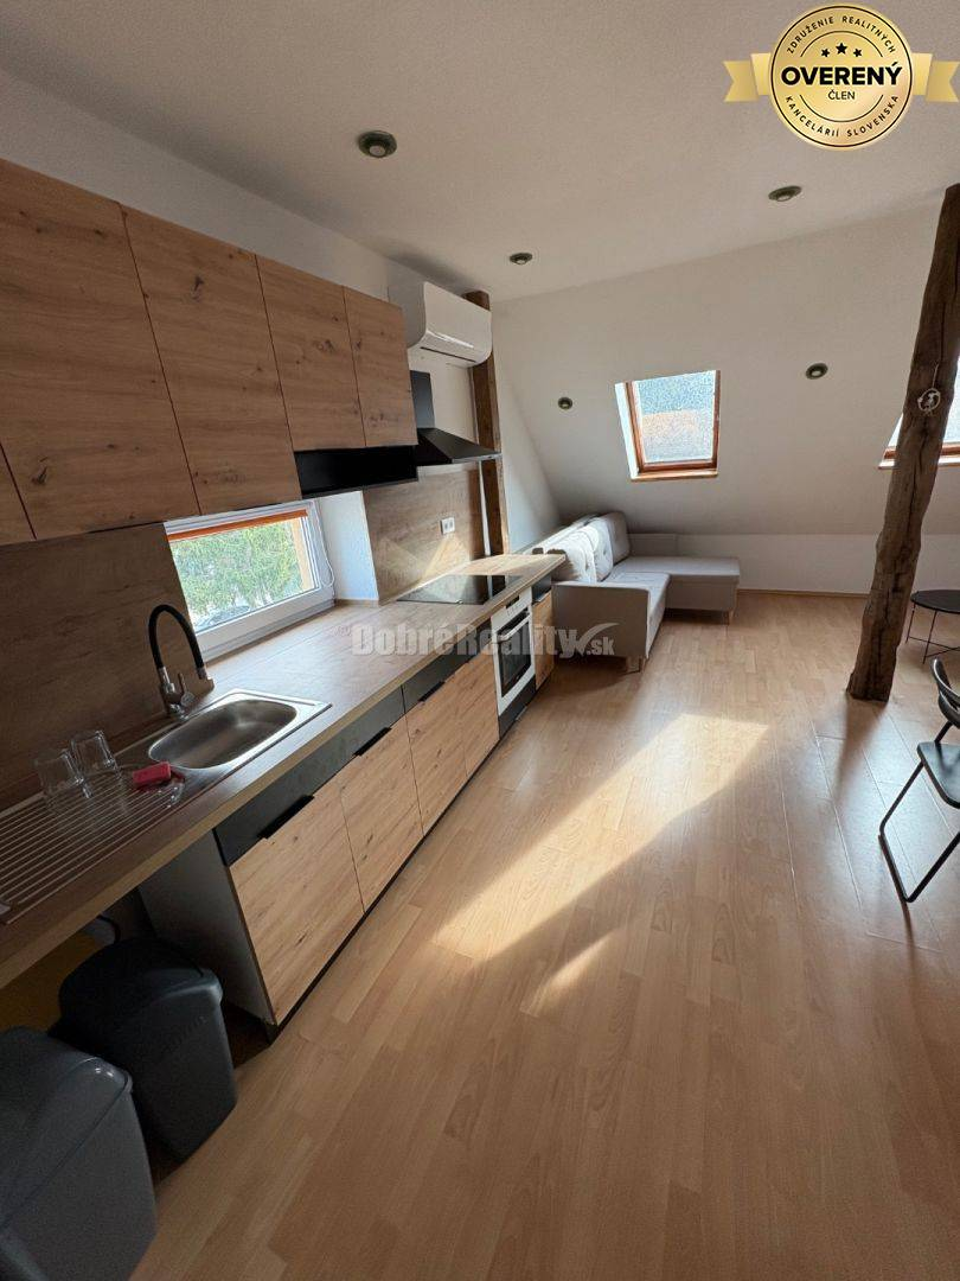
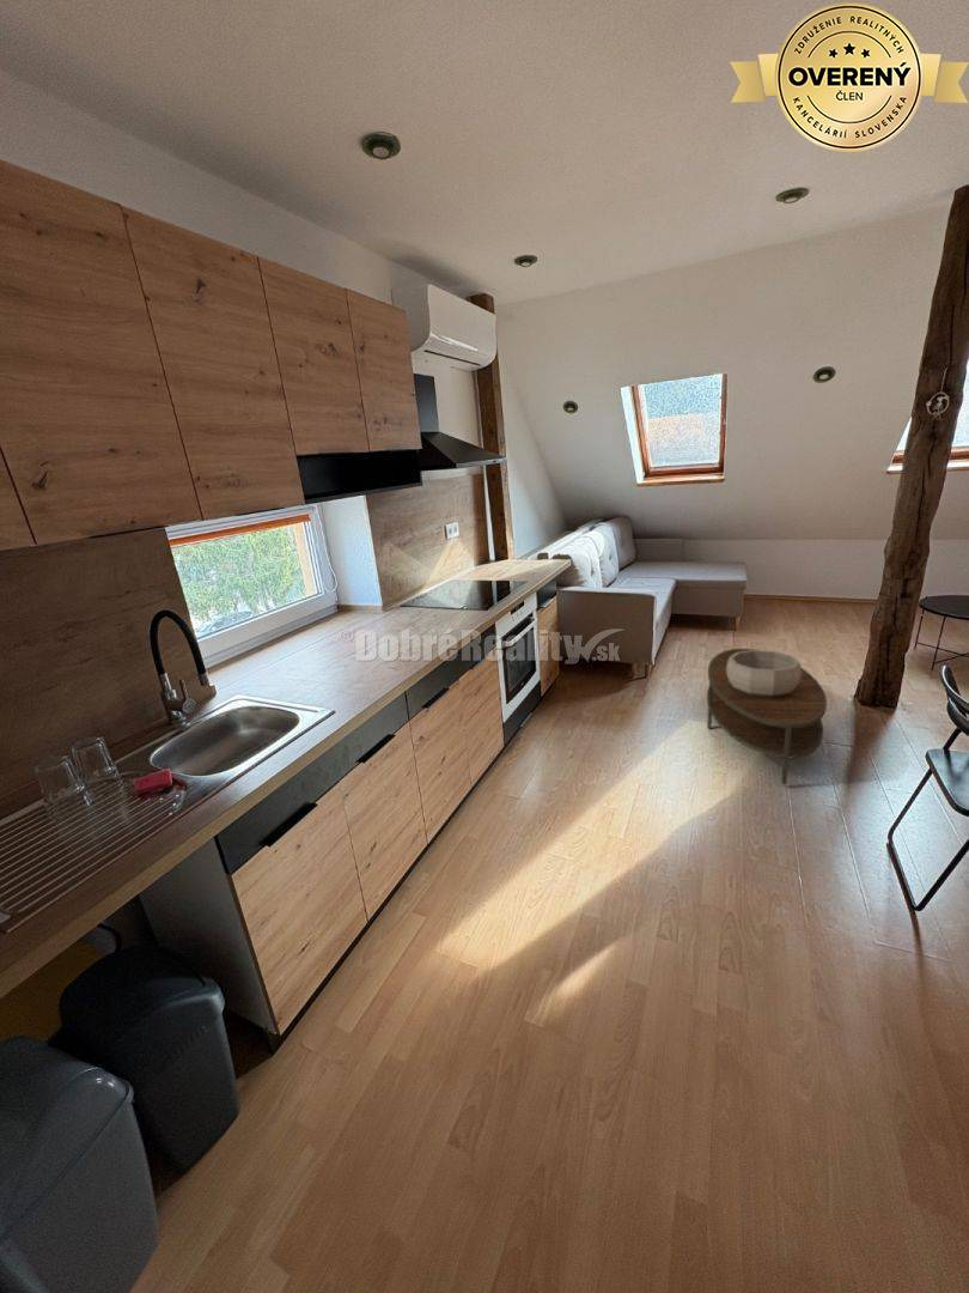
+ decorative bowl [726,649,802,697]
+ coffee table [706,648,828,785]
